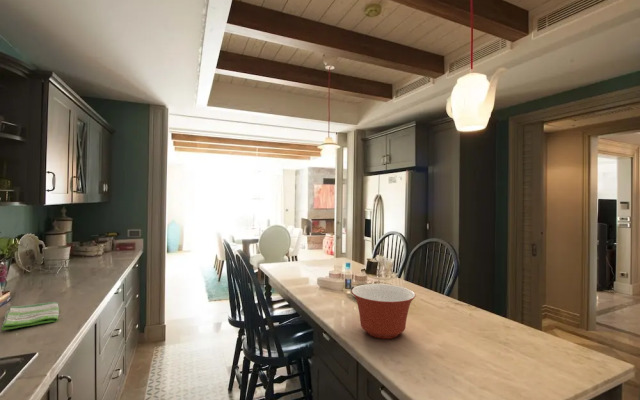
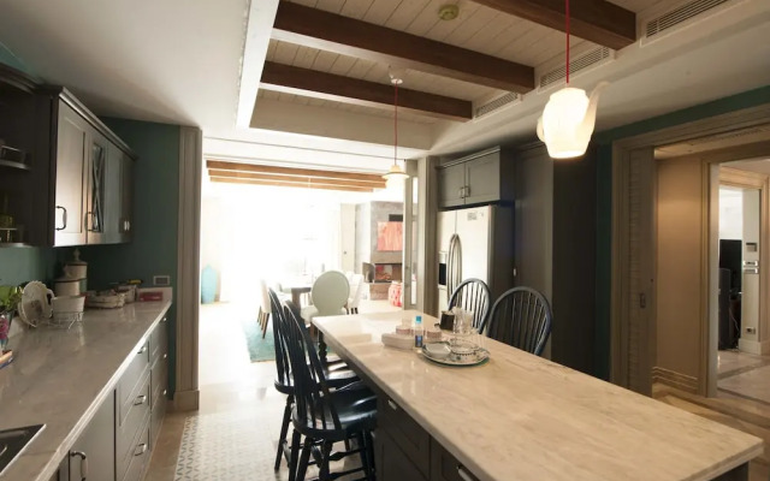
- mixing bowl [351,283,416,339]
- dish towel [0,301,60,331]
